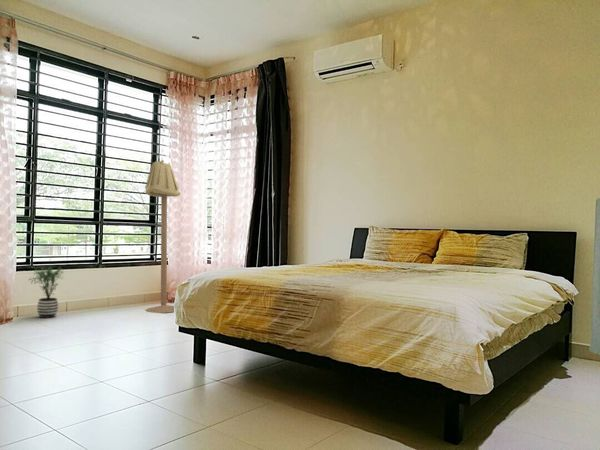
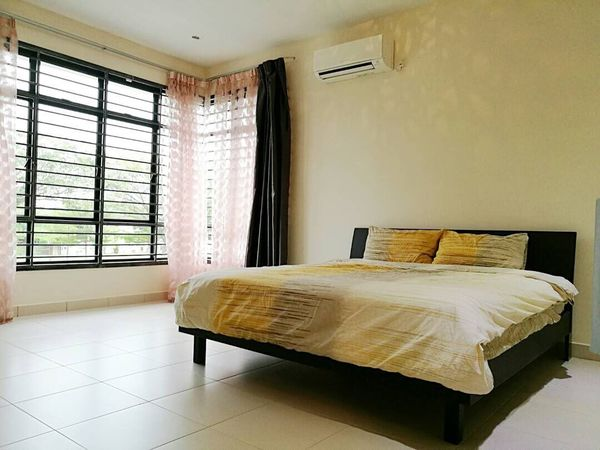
- potted plant [29,265,66,319]
- floor lamp [144,159,181,314]
